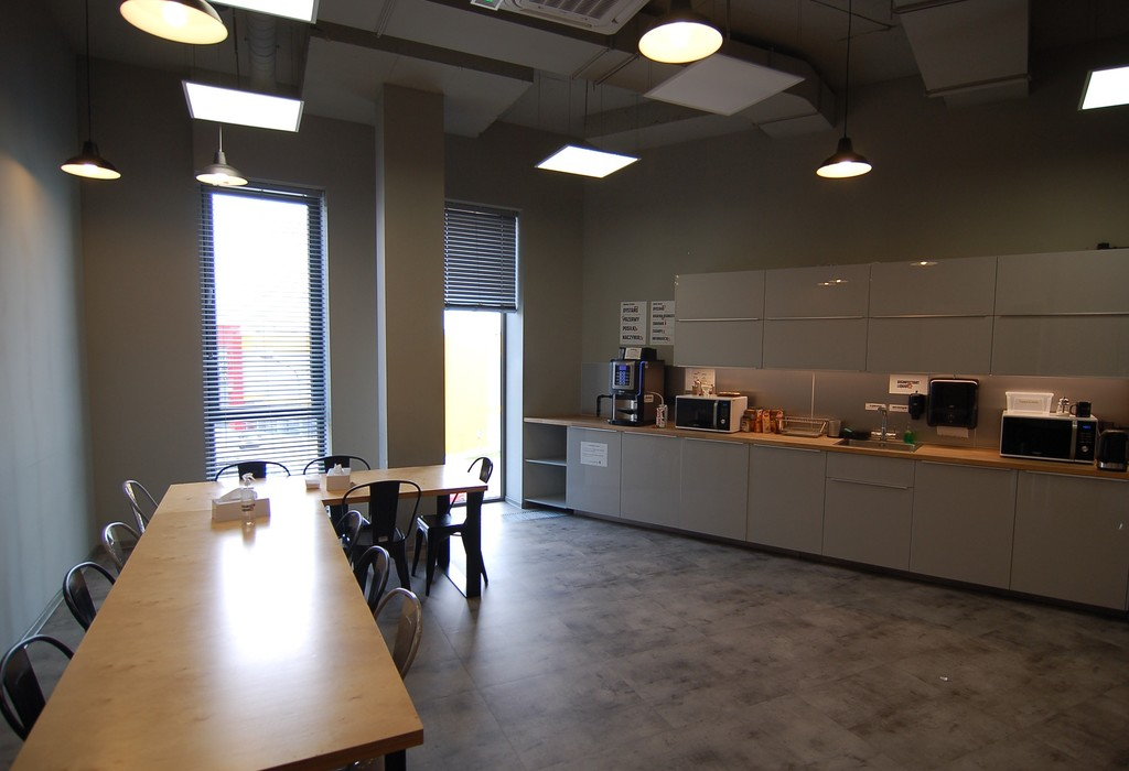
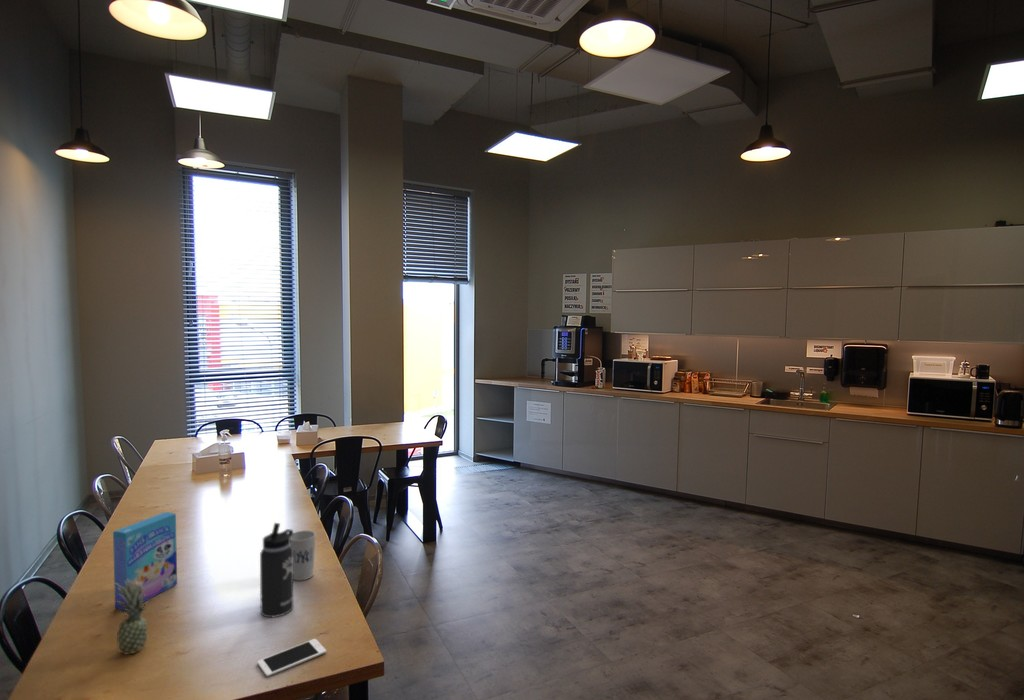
+ fruit [113,576,150,656]
+ thermos bottle [259,522,295,618]
+ cup [290,530,317,582]
+ cereal box [112,511,178,611]
+ cell phone [257,638,327,678]
